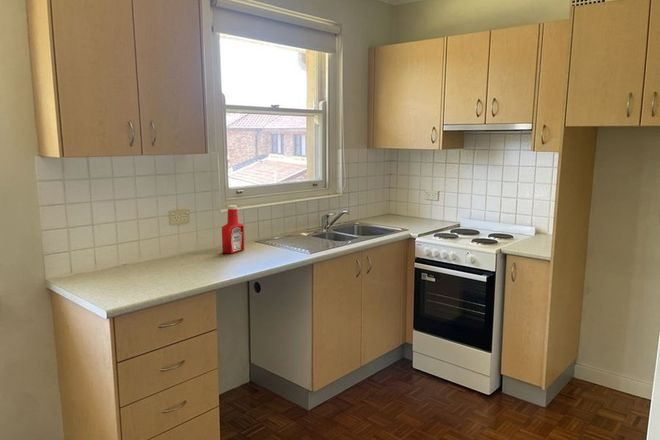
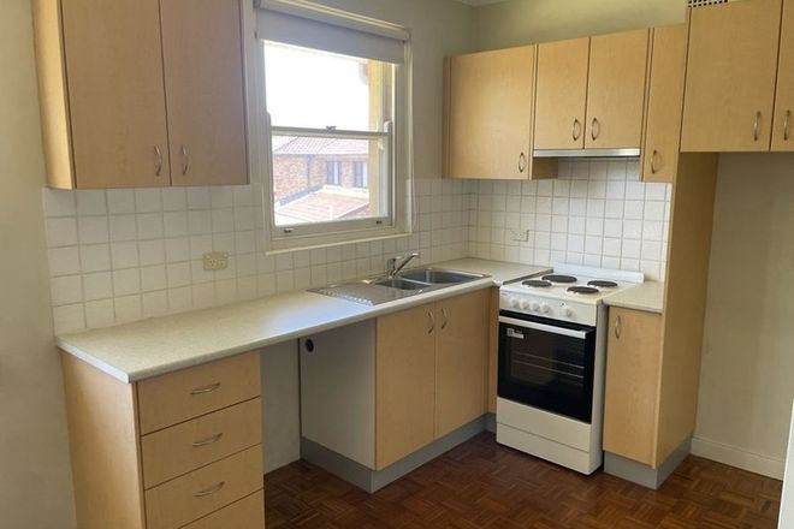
- soap bottle [221,204,245,255]
